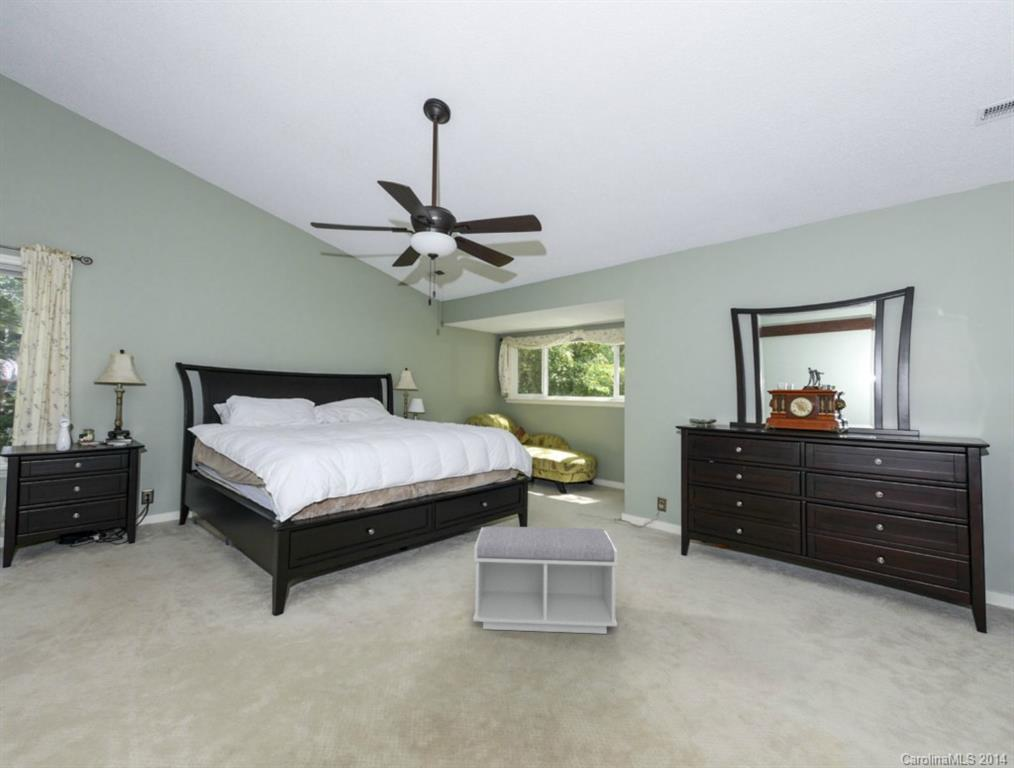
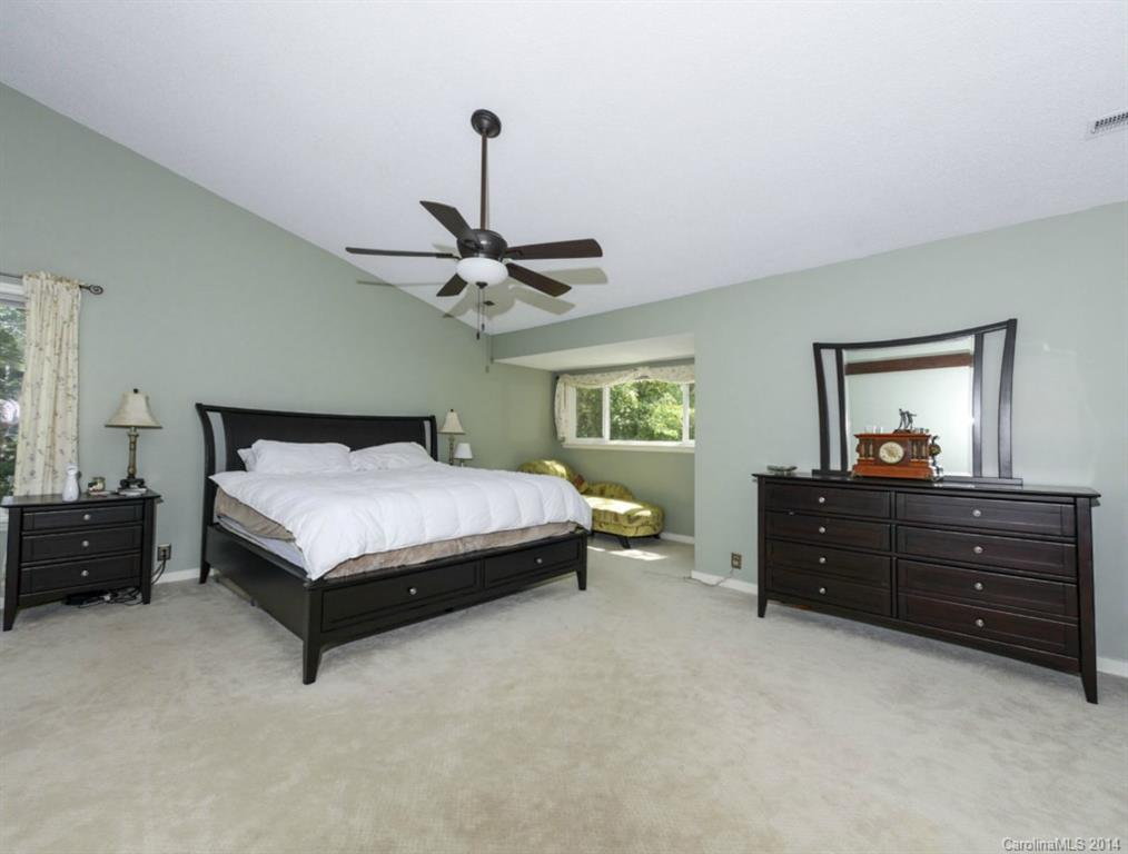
- bench [472,526,618,635]
